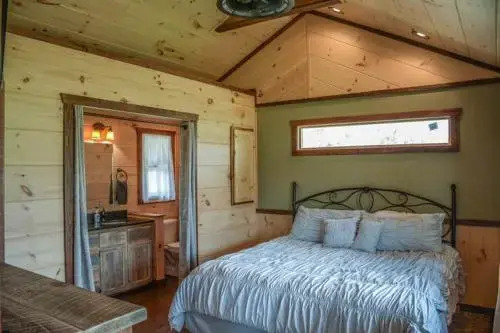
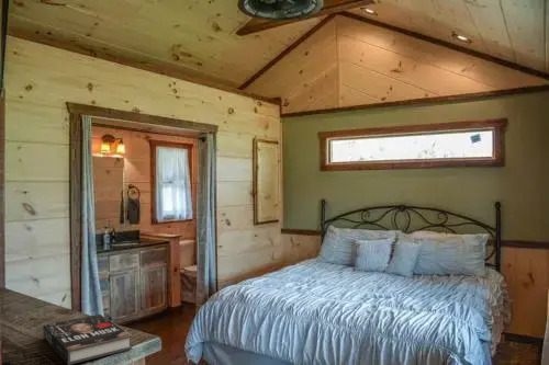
+ book [43,313,133,365]
